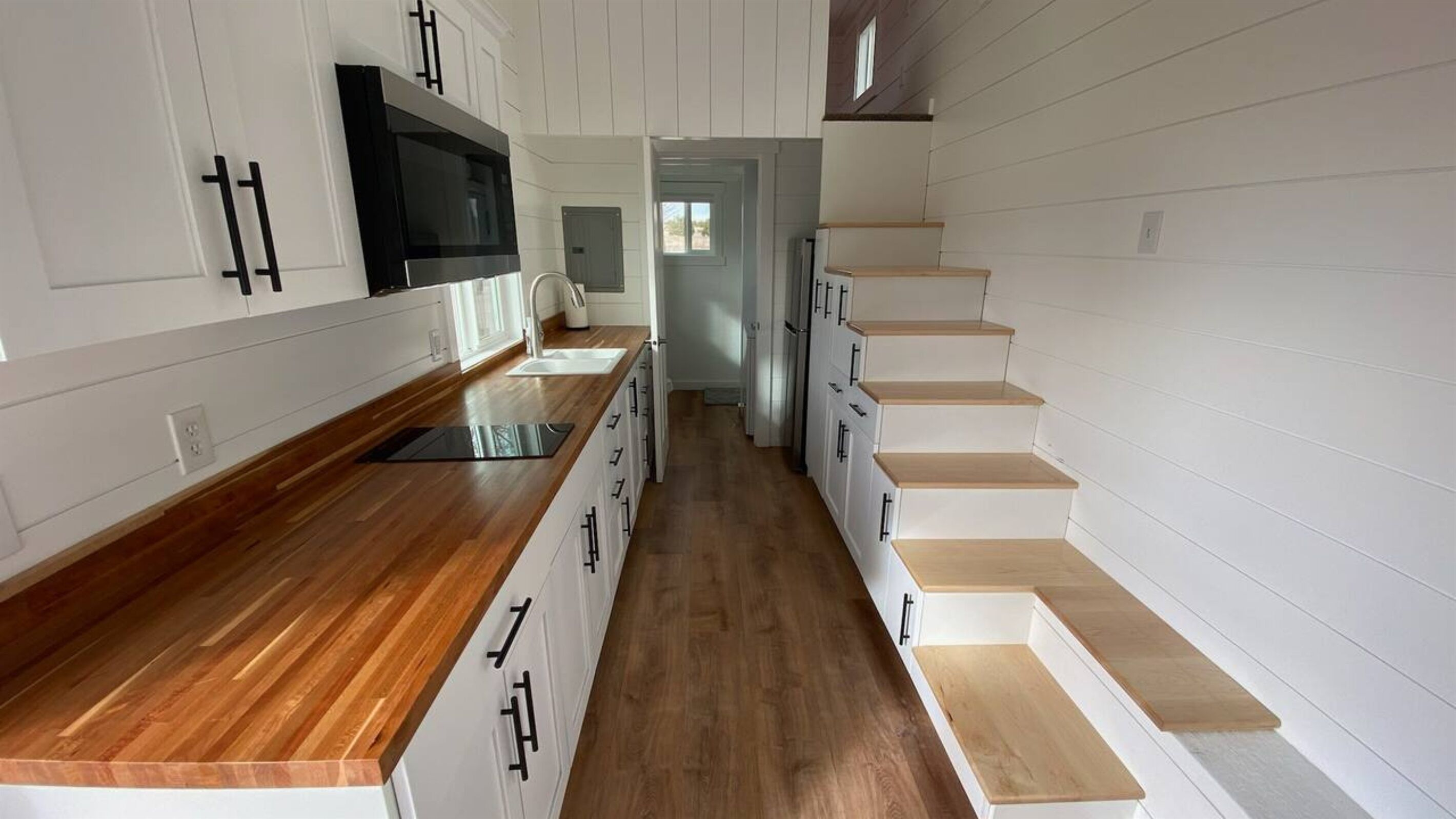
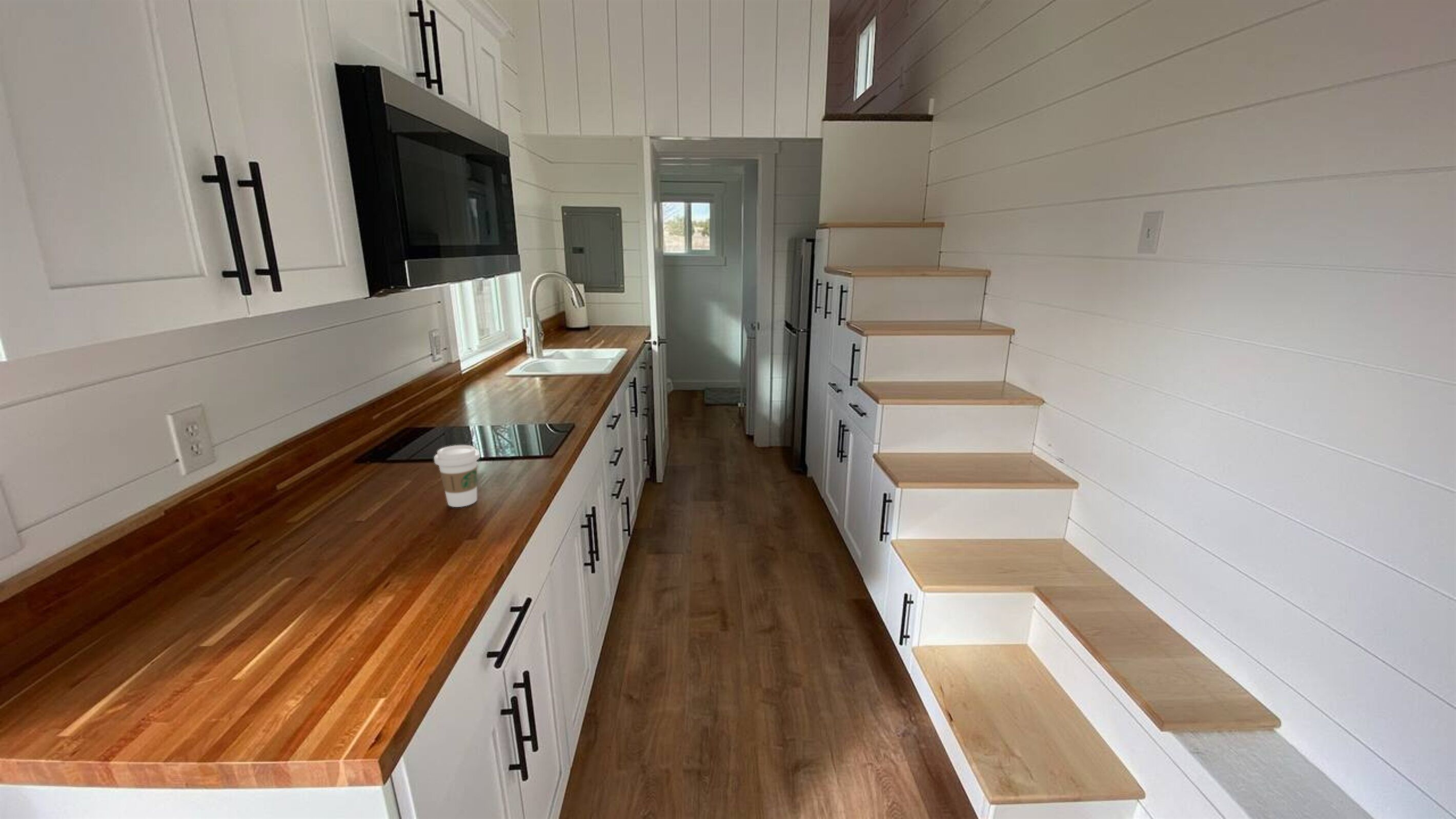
+ coffee cup [433,445,480,508]
